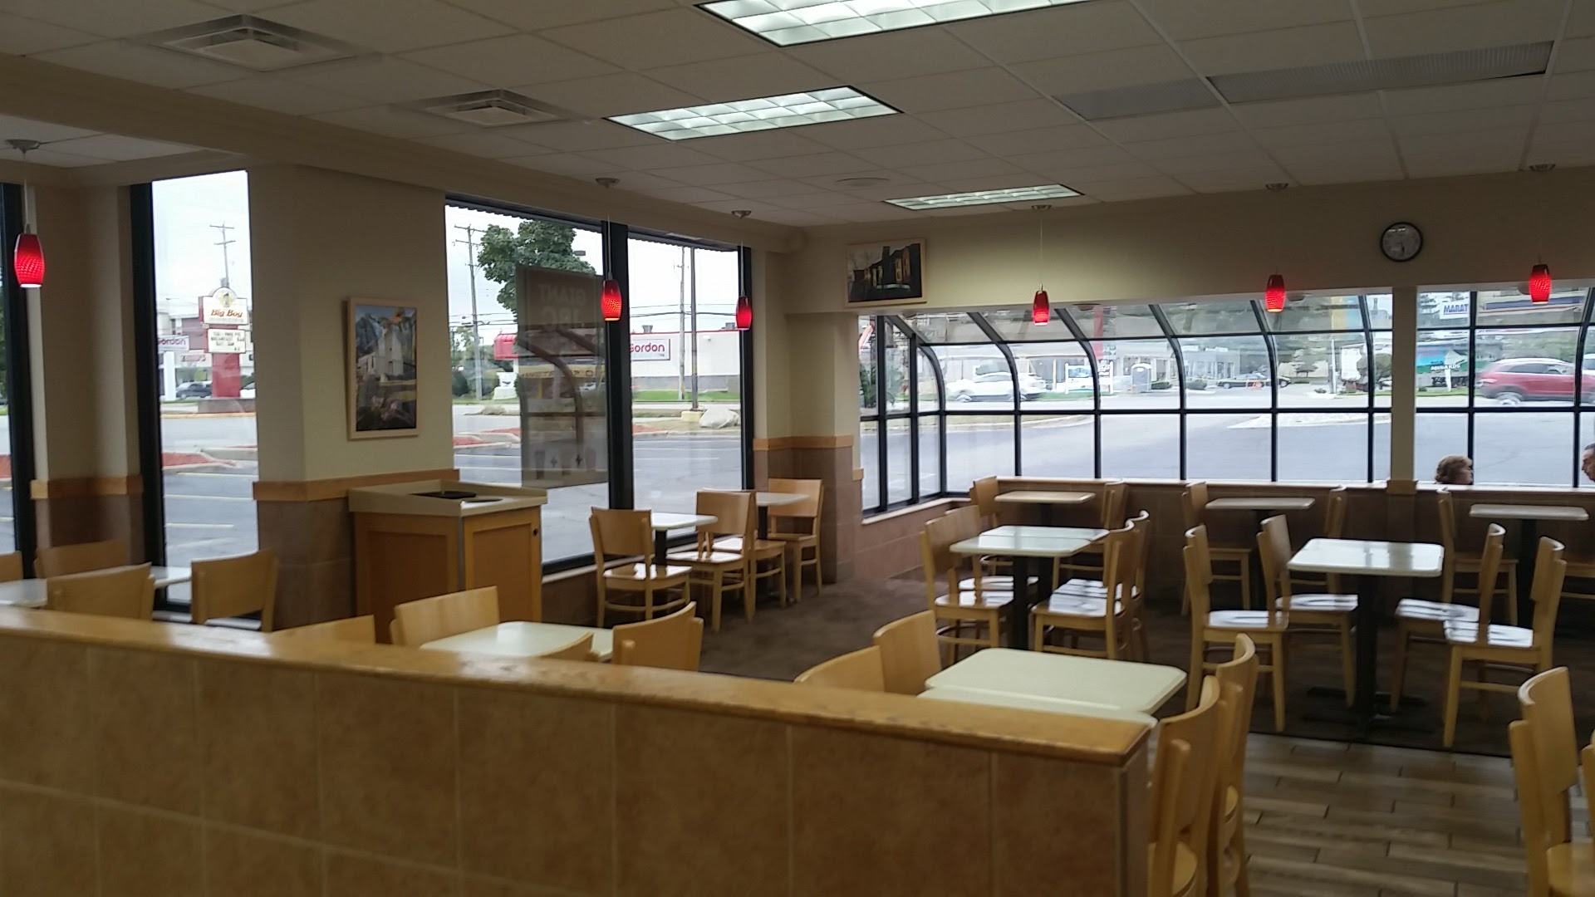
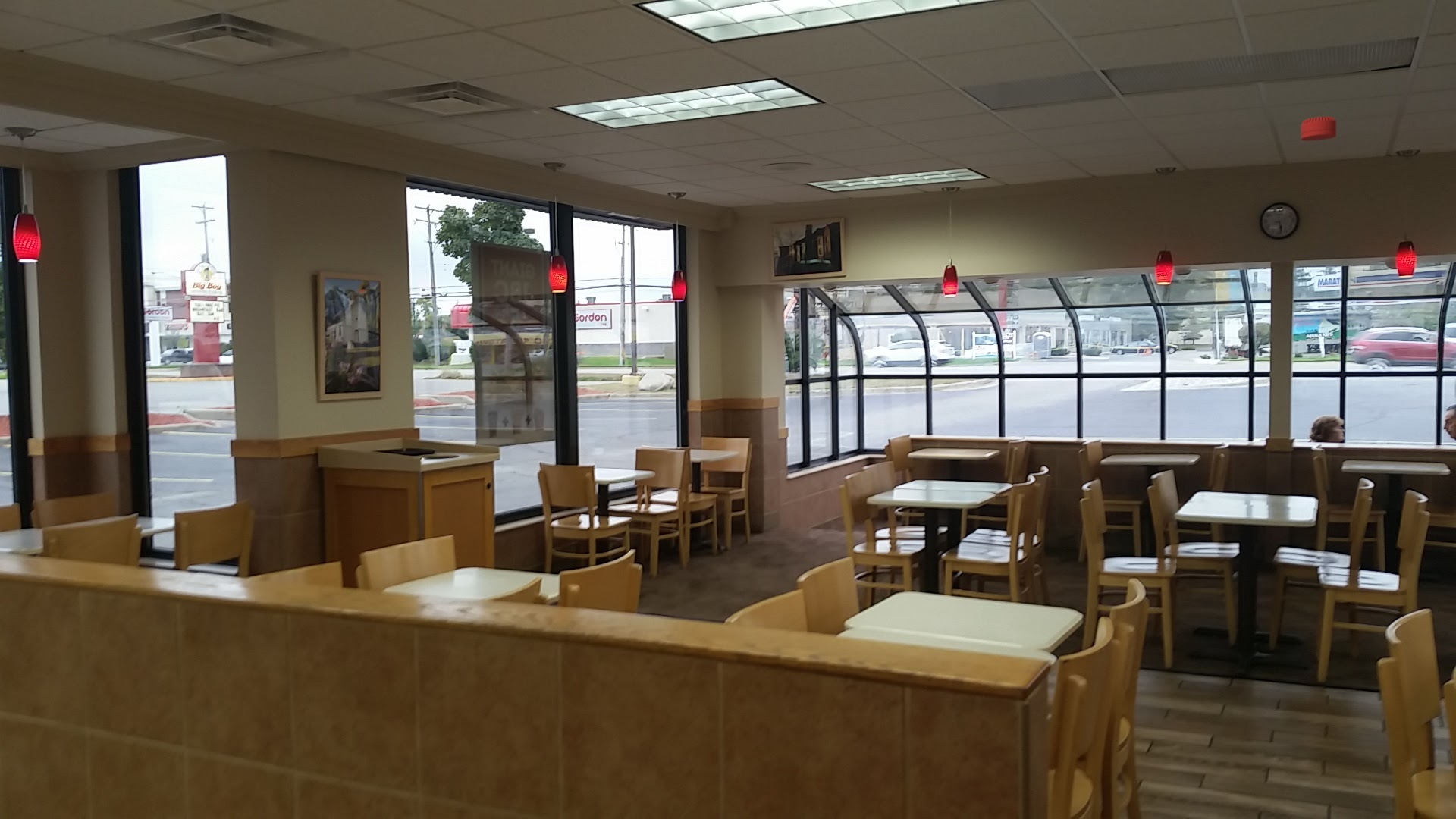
+ smoke detector [1300,116,1337,141]
